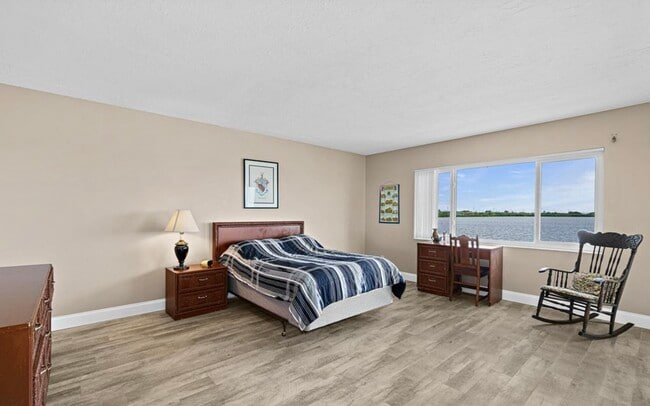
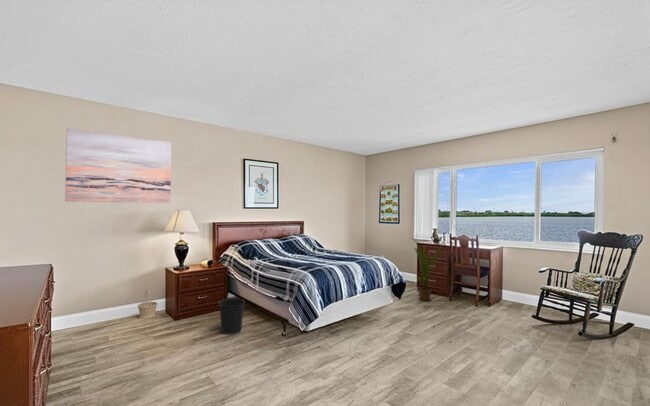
+ basket [137,289,158,319]
+ wastebasket [218,298,246,336]
+ wall art [64,127,172,204]
+ house plant [409,236,446,302]
